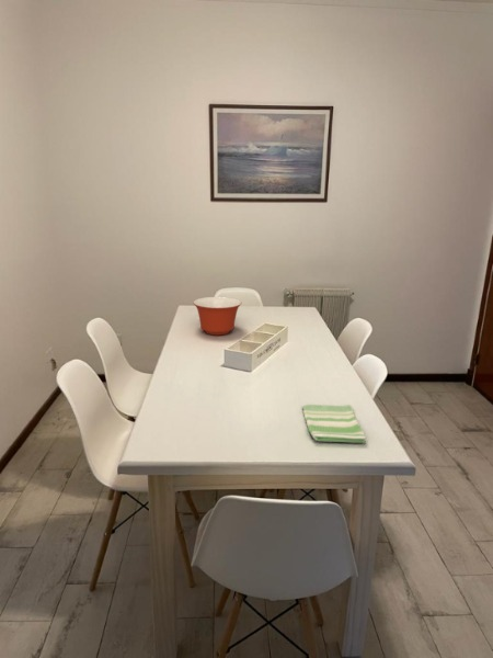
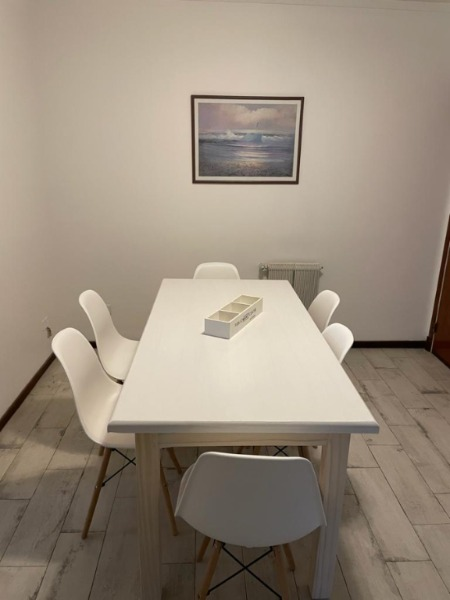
- mixing bowl [193,296,242,336]
- dish towel [301,404,367,443]
